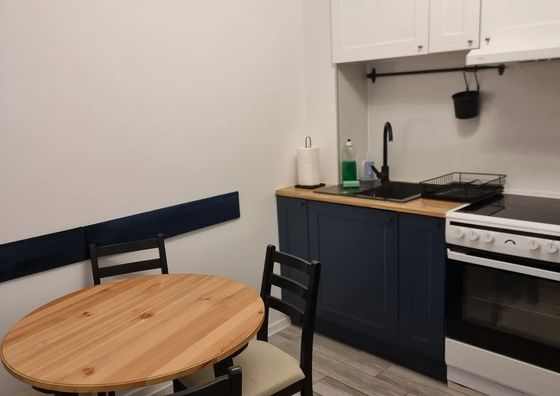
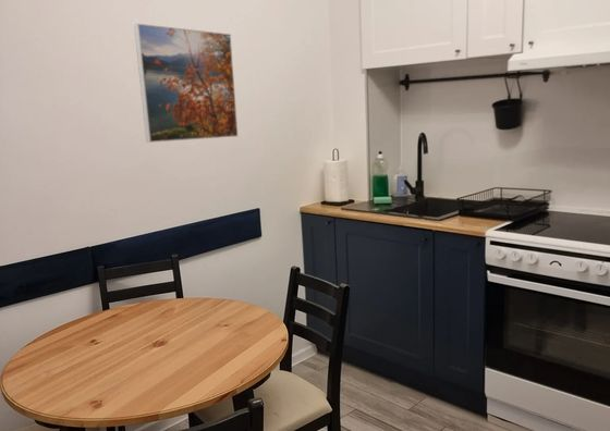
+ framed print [133,23,239,144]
